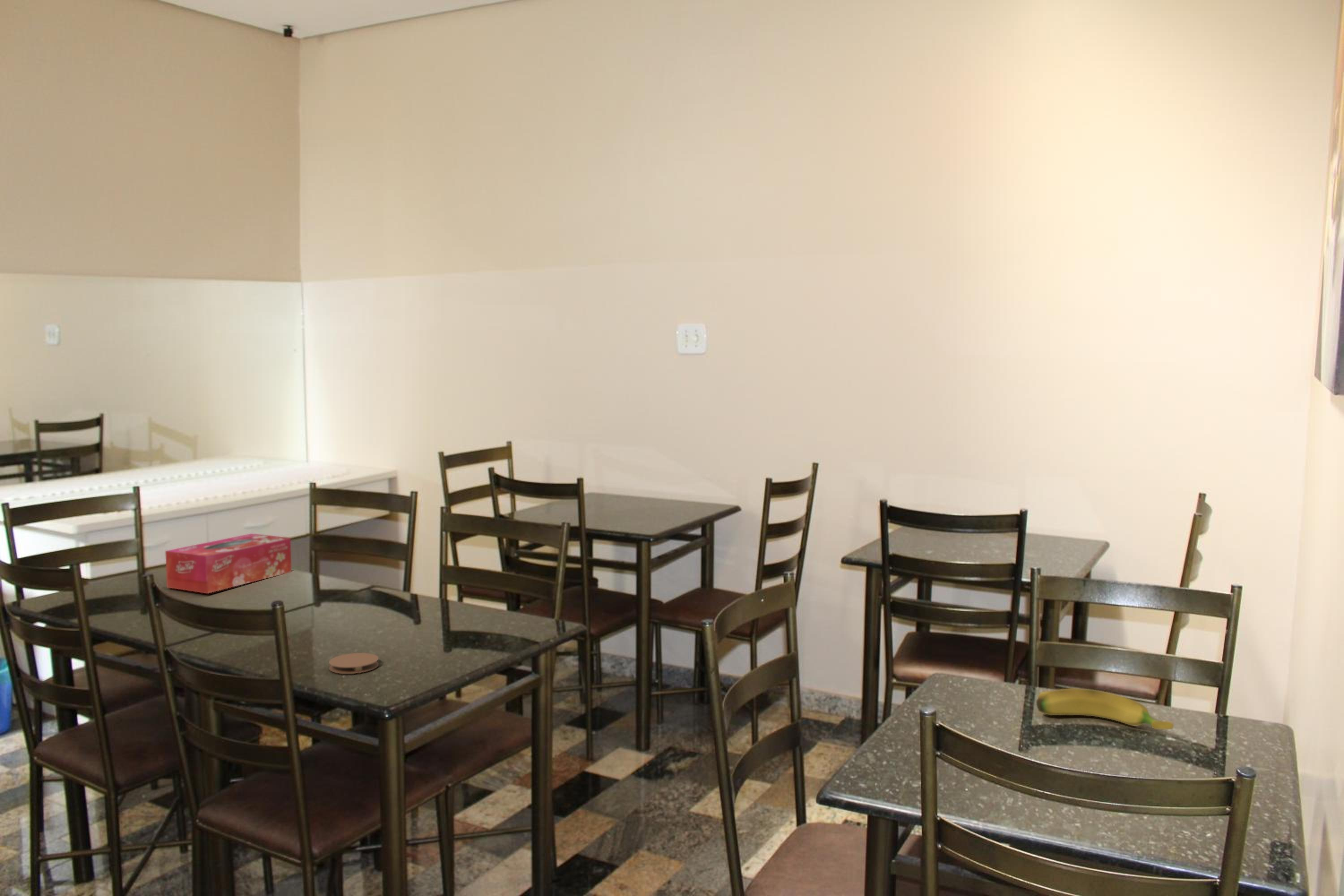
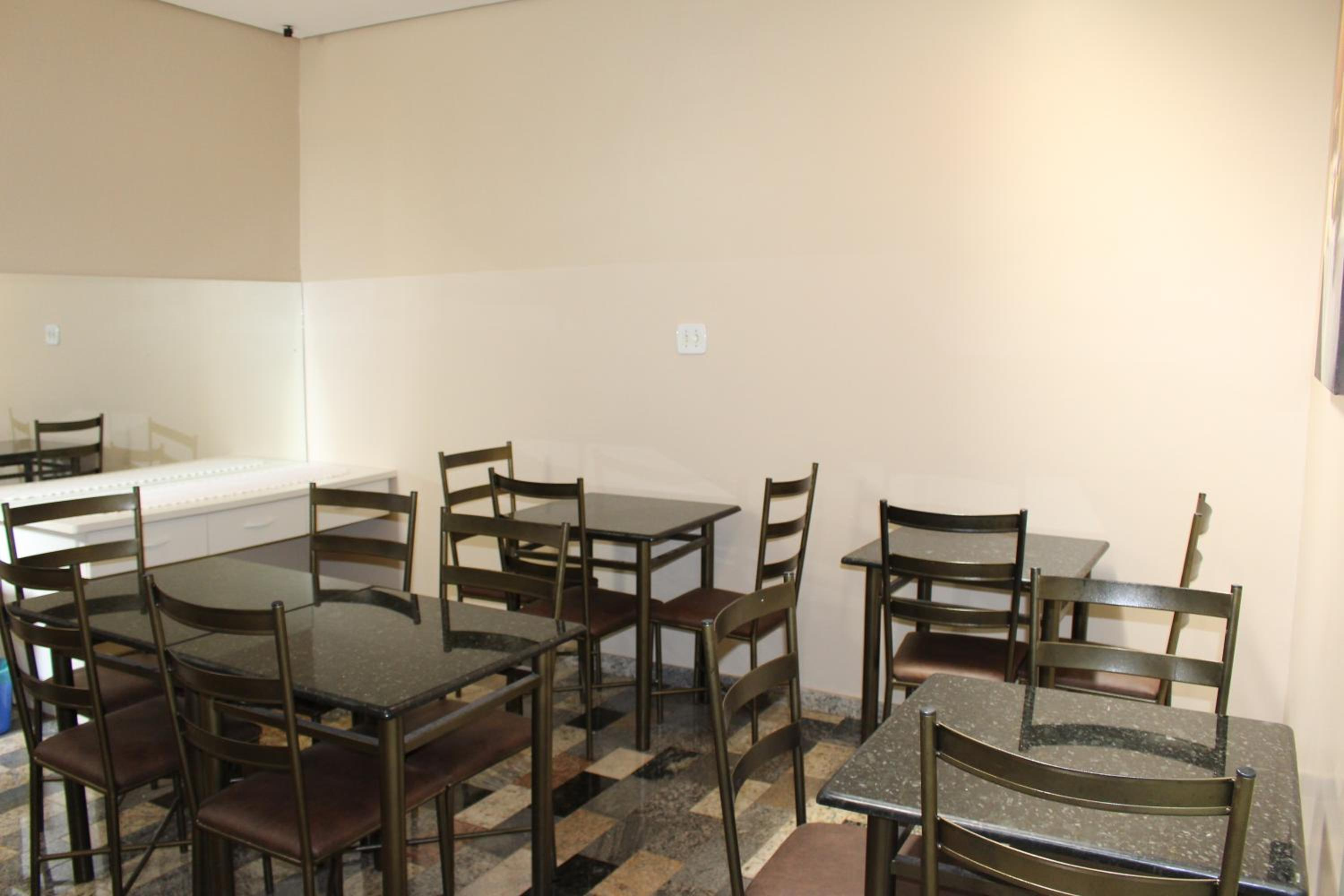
- coaster [328,652,379,674]
- banana [1036,688,1174,730]
- tissue box [165,533,292,594]
